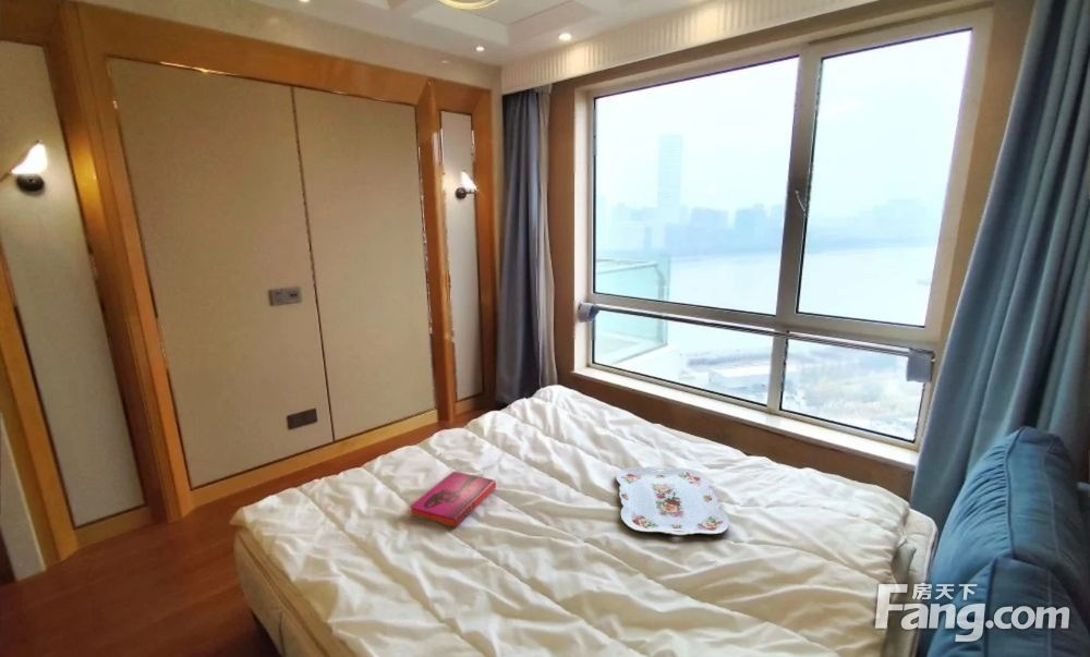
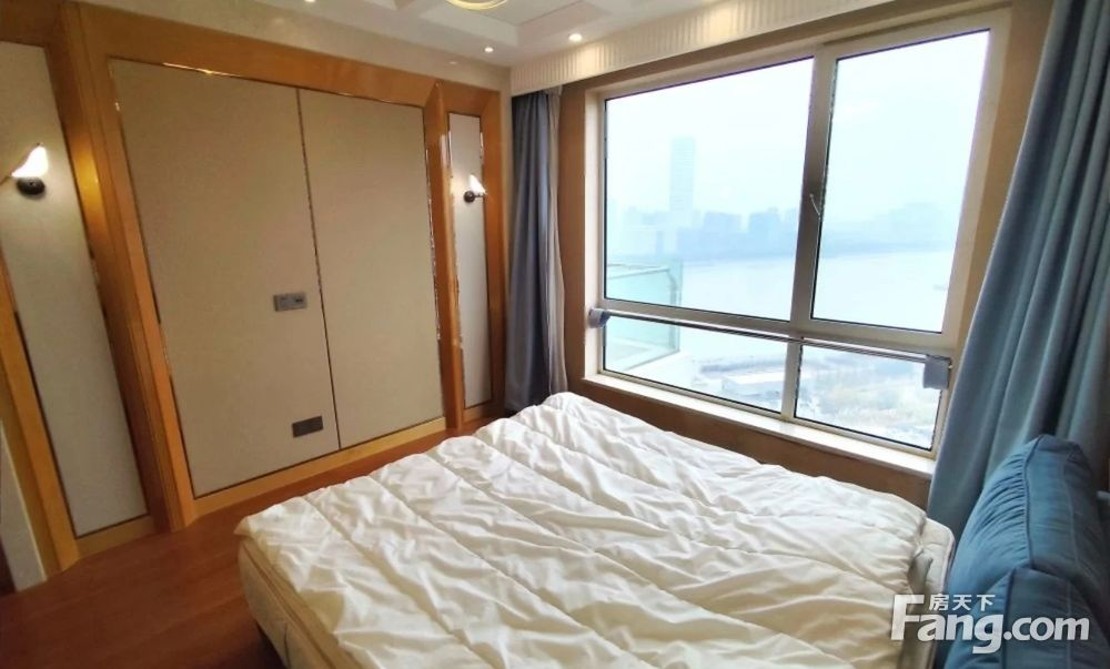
- hardback book [408,471,497,528]
- serving tray [615,465,730,536]
